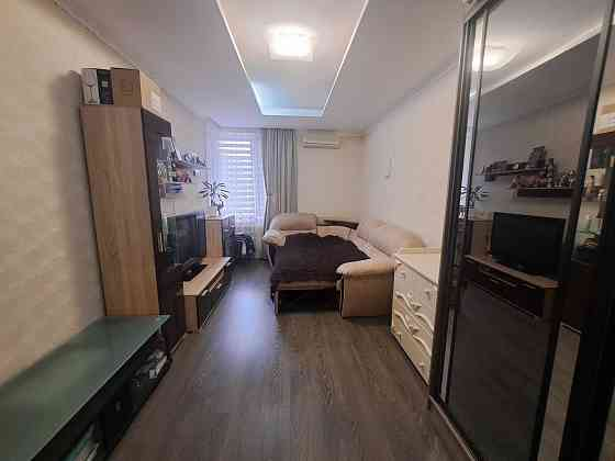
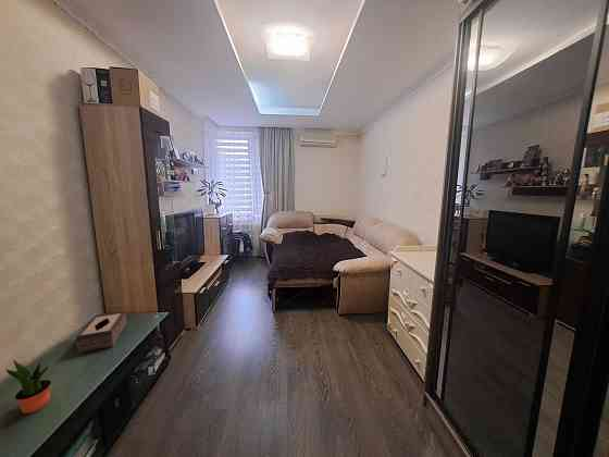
+ potted plant [5,358,52,415]
+ tissue box [75,310,127,354]
